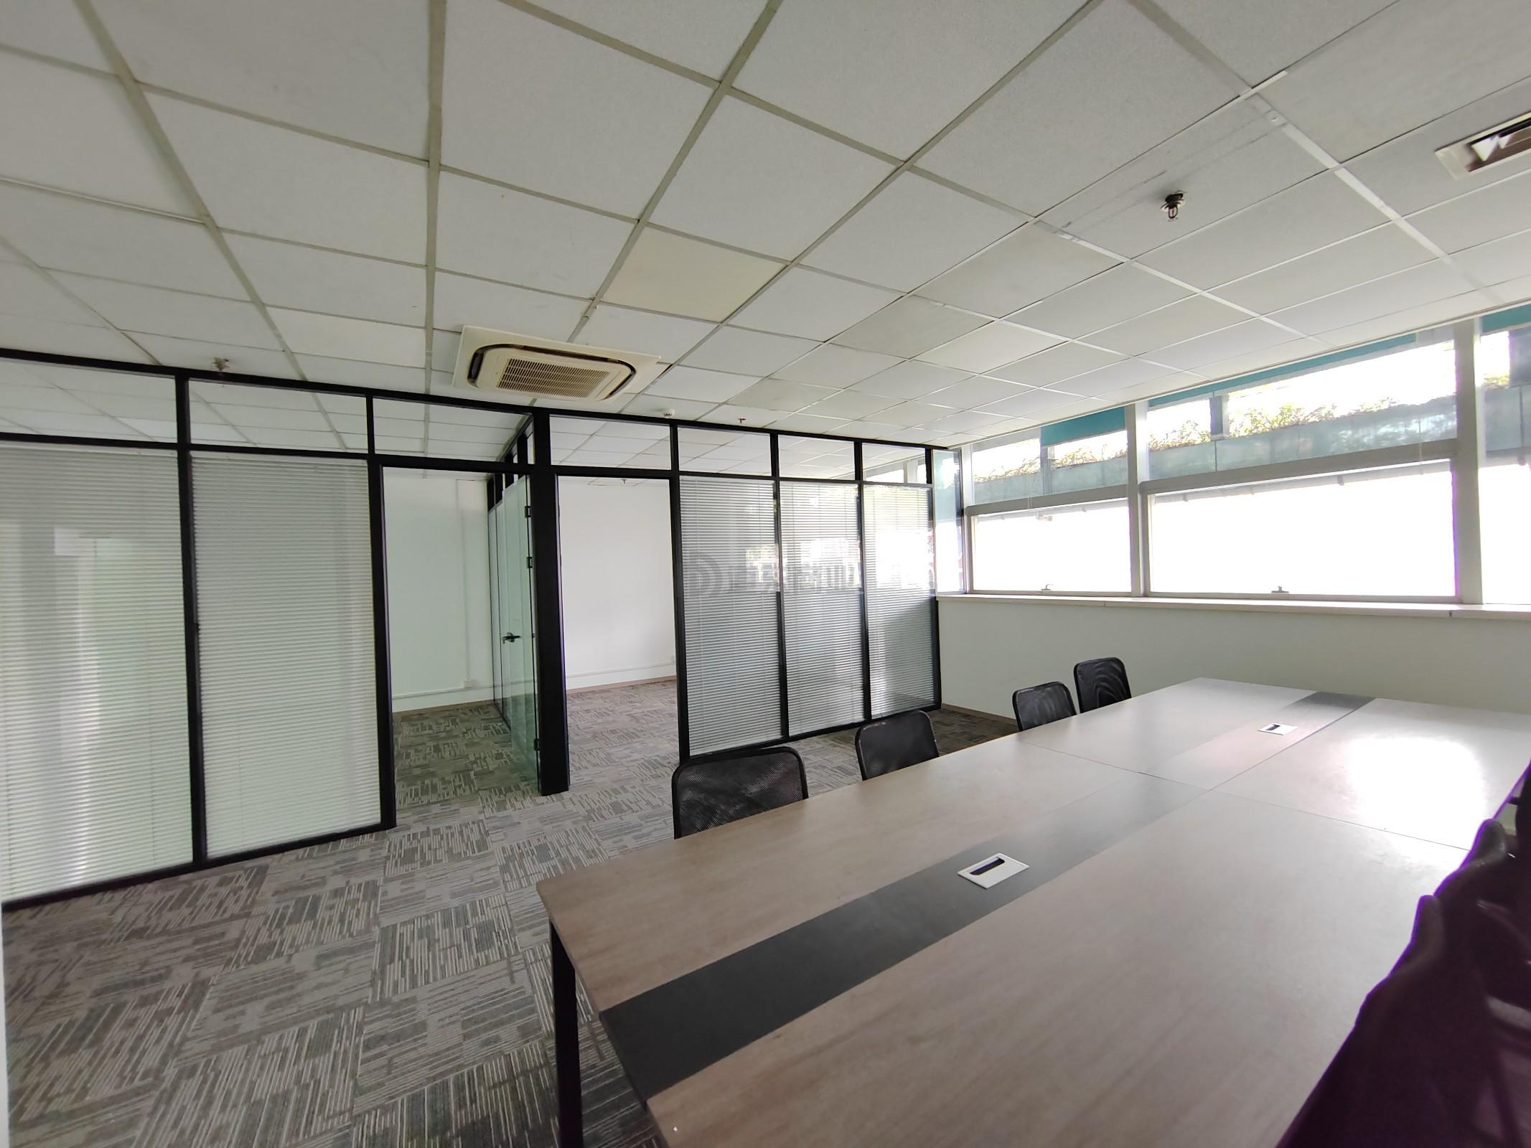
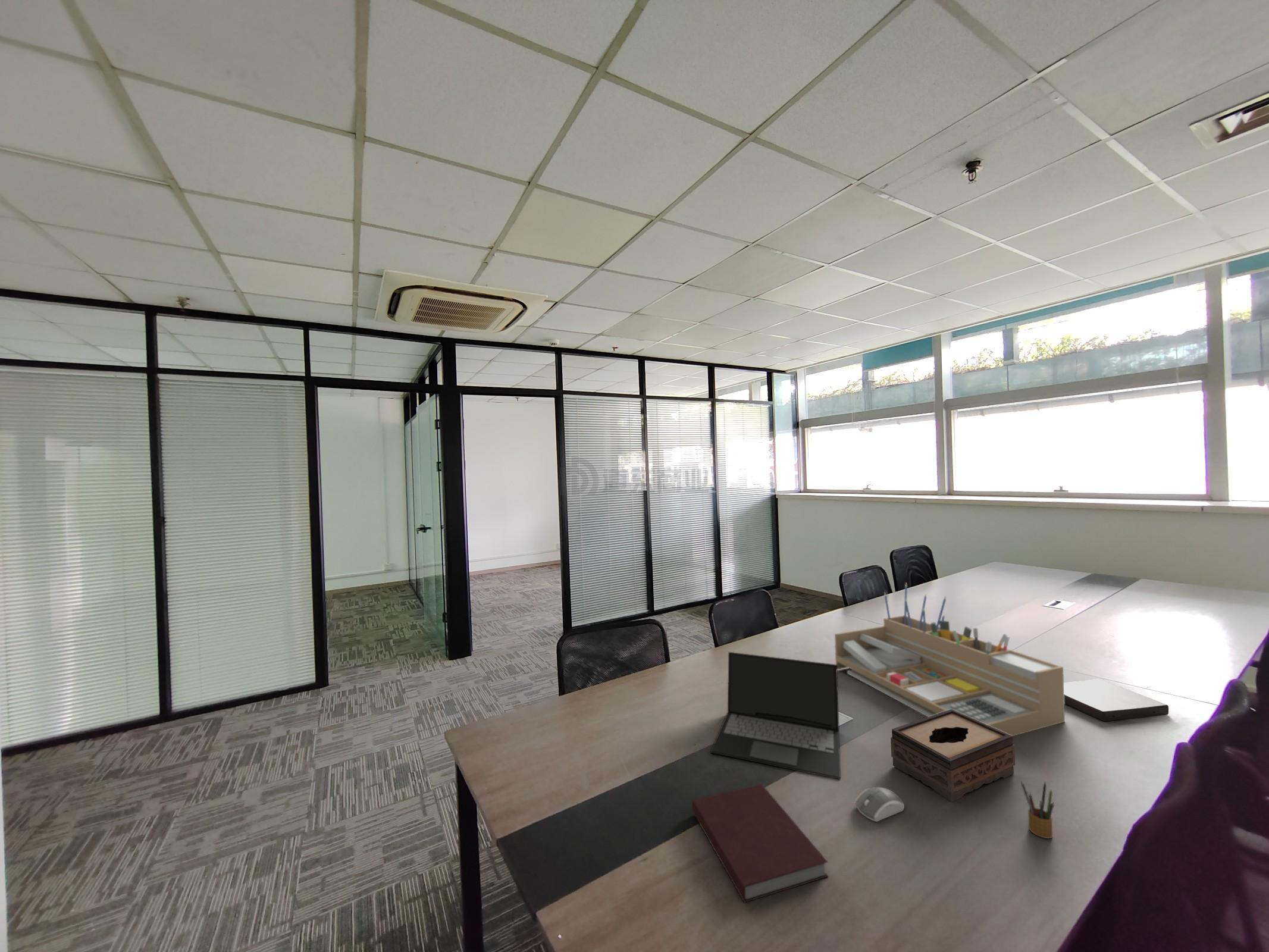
+ book [1064,678,1169,722]
+ desk organizer [834,583,1066,737]
+ computer mouse [854,787,905,822]
+ notebook [691,783,829,903]
+ pencil box [1020,780,1054,839]
+ tissue box [890,709,1016,803]
+ laptop [710,652,841,780]
